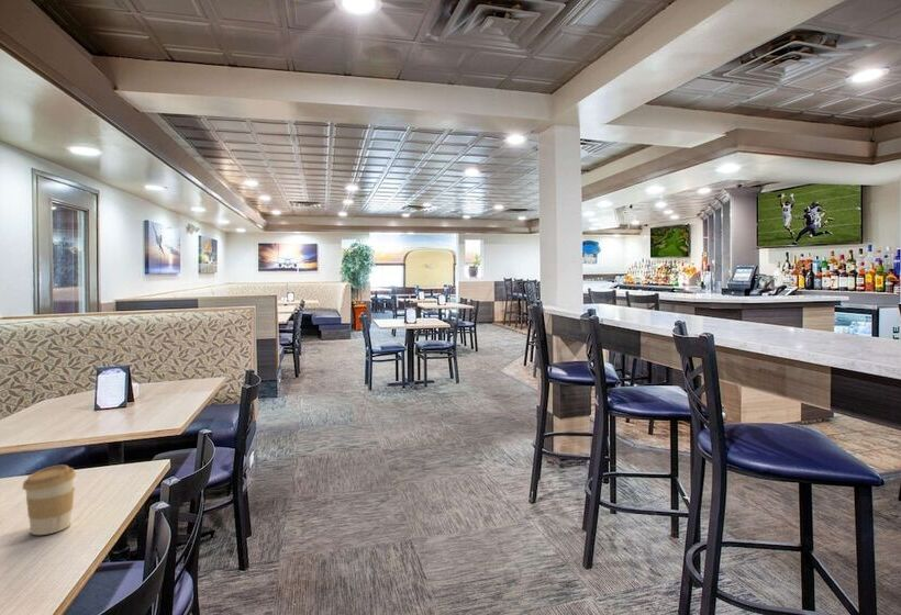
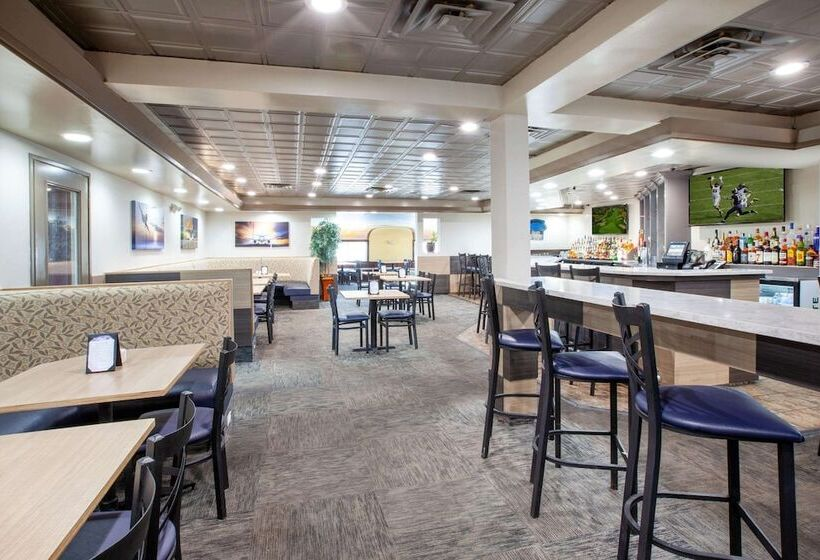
- coffee cup [22,463,77,536]
